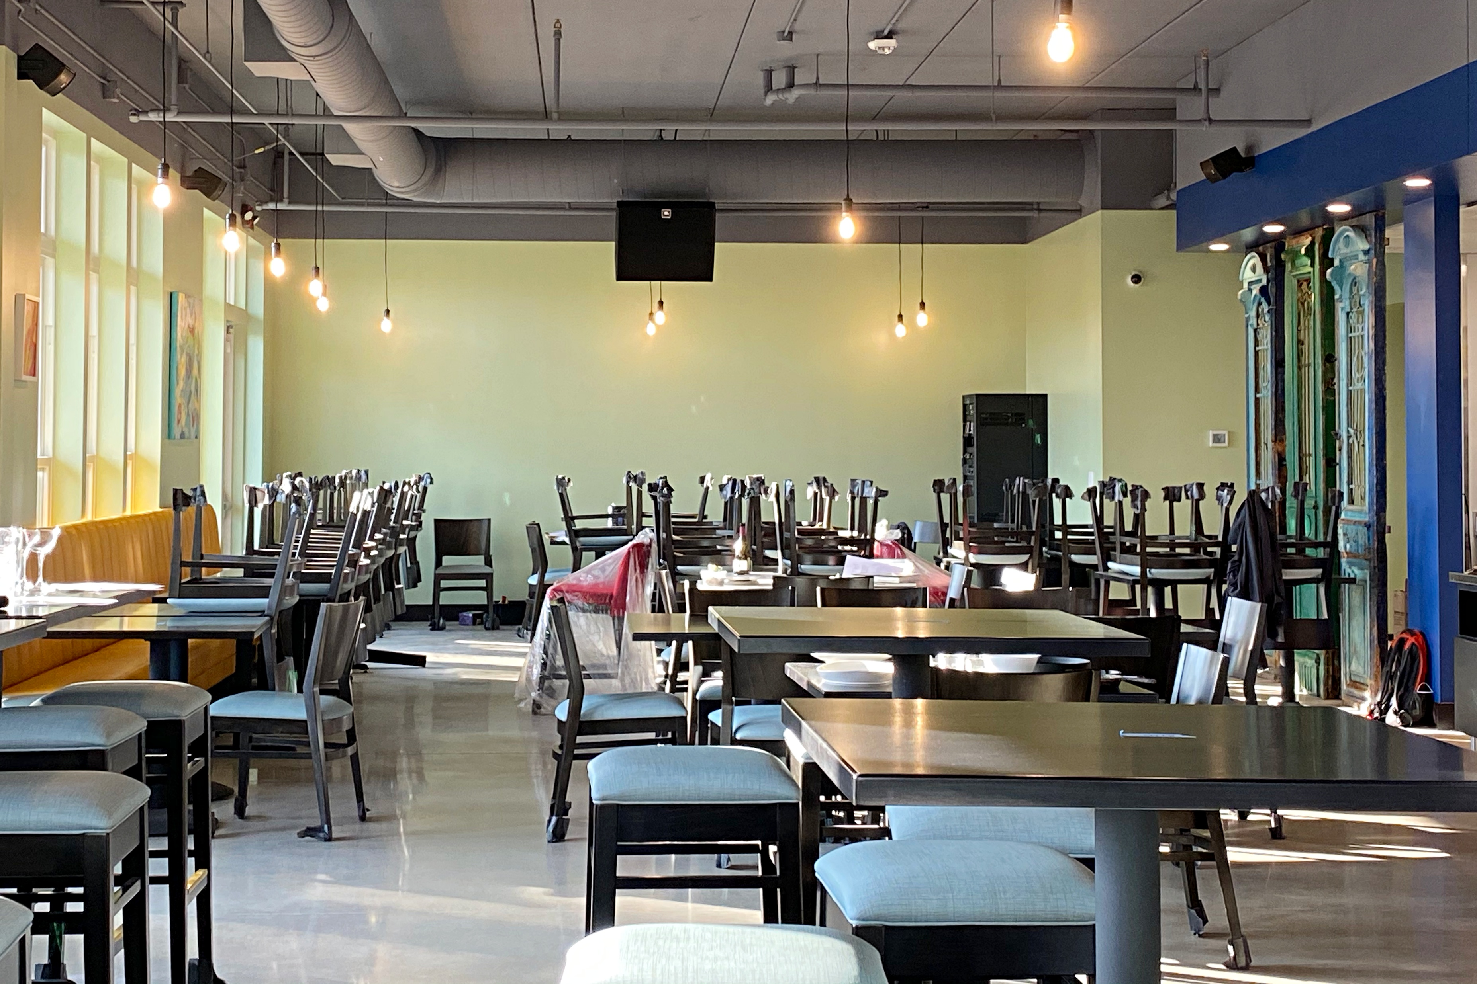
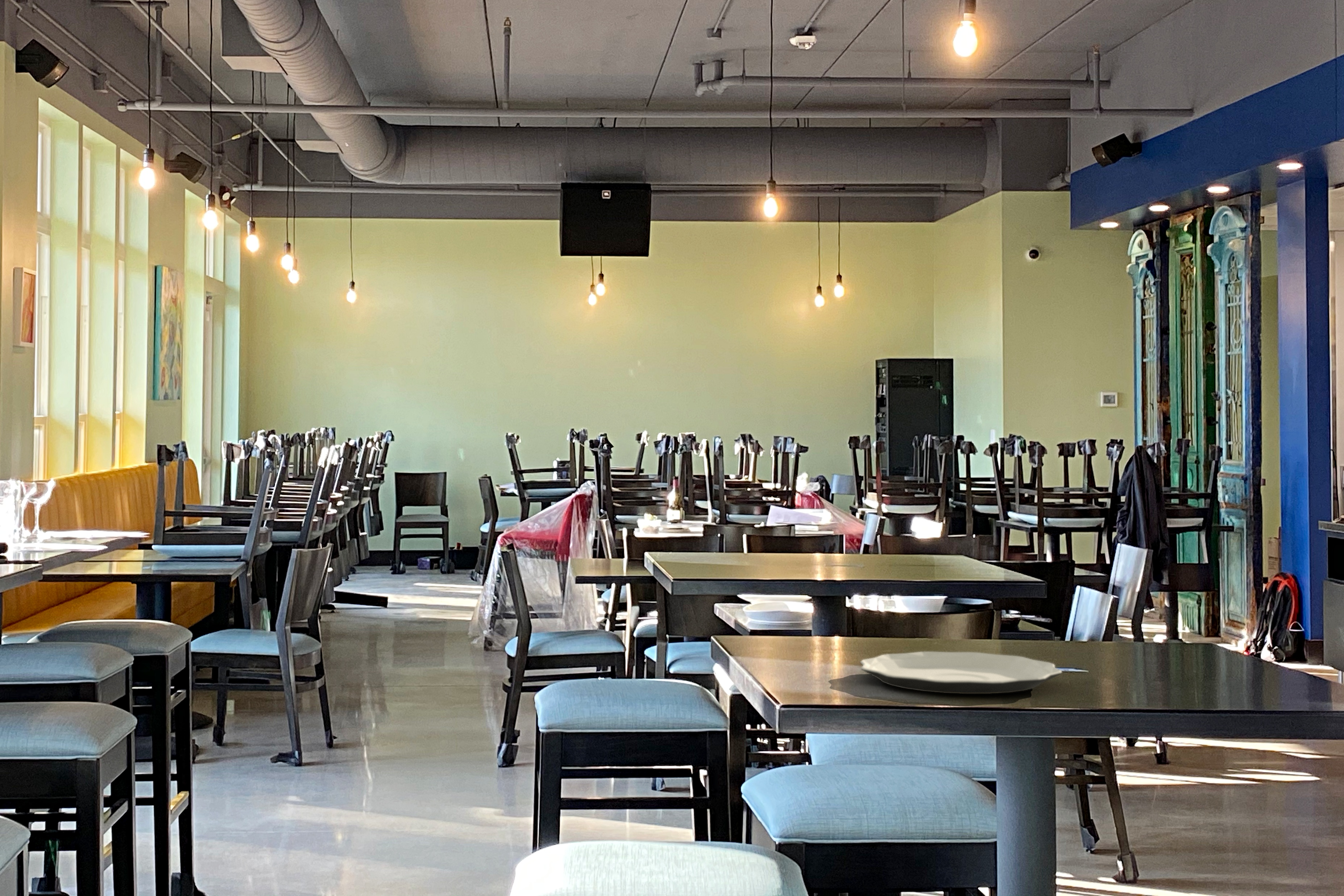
+ plate [859,651,1062,694]
